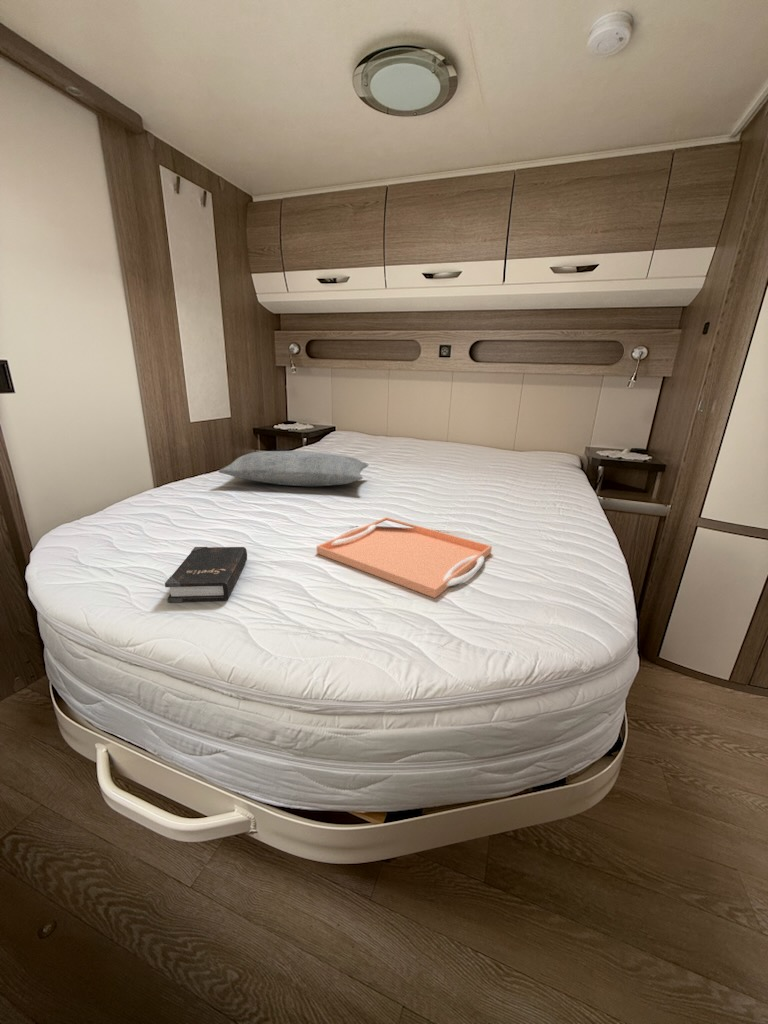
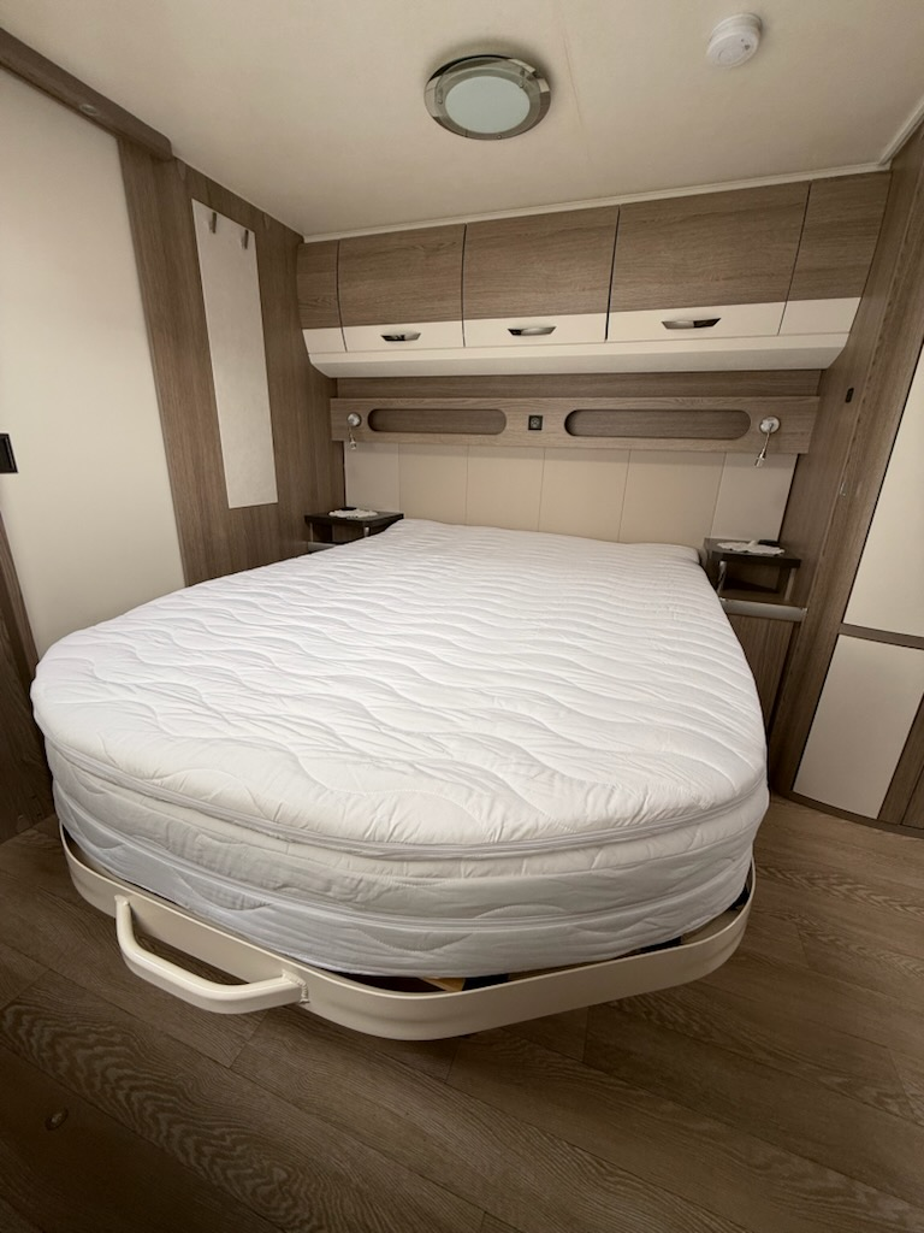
- hardback book [164,546,248,603]
- serving tray [316,516,493,599]
- pillow [217,450,370,487]
